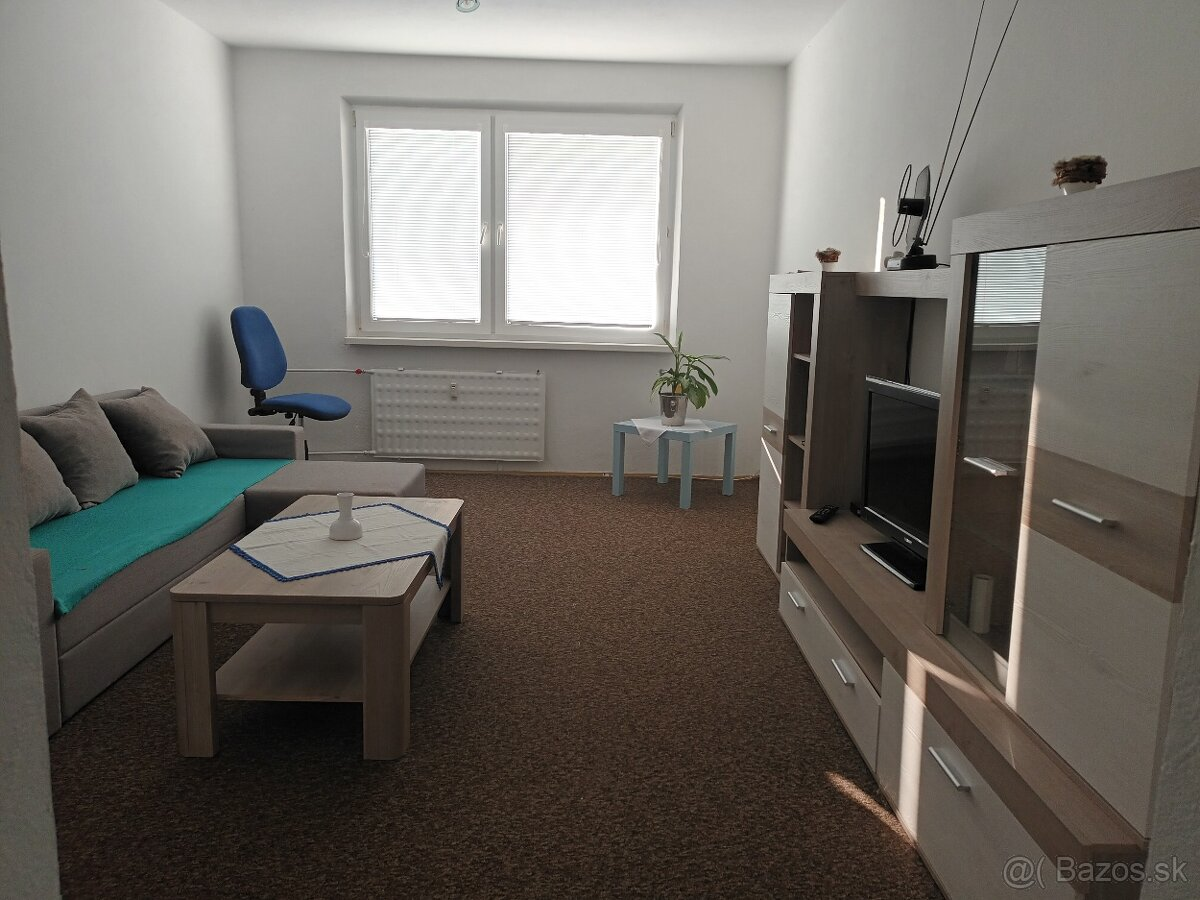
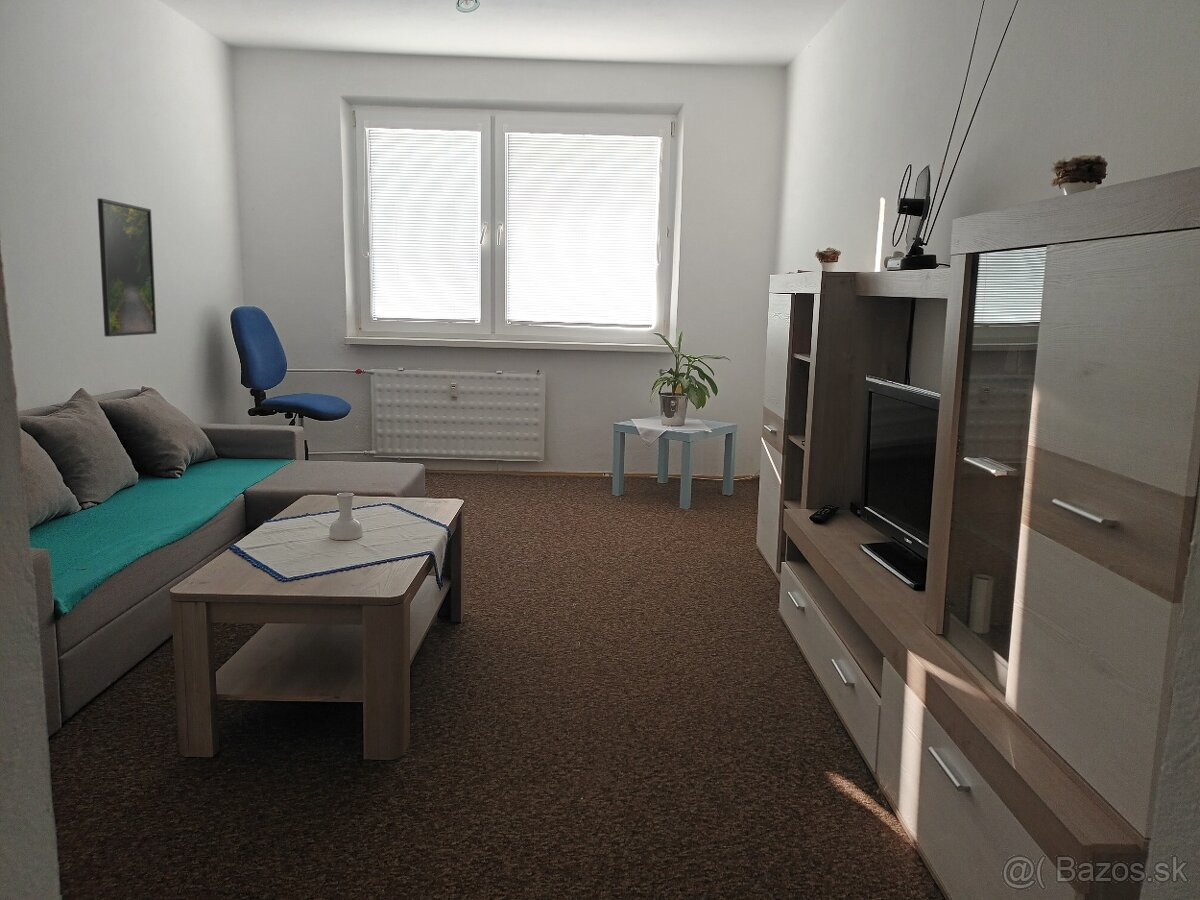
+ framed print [96,197,157,338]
